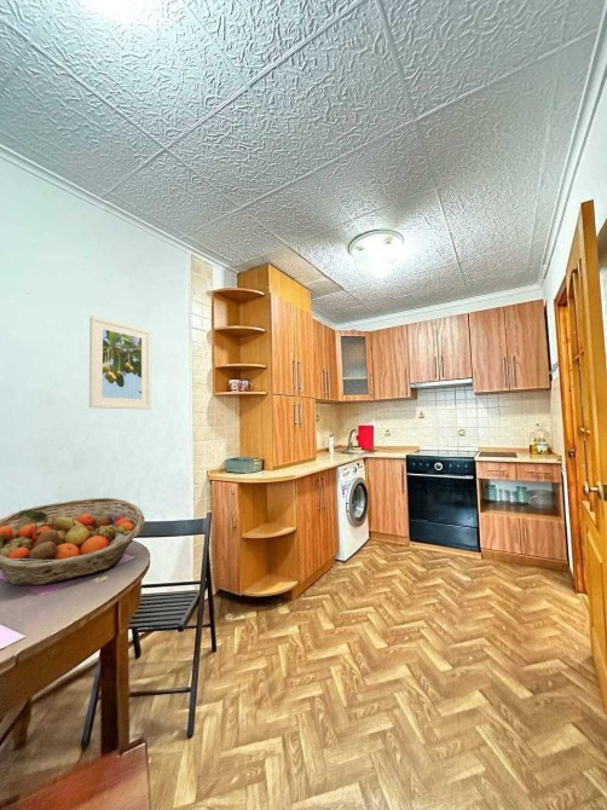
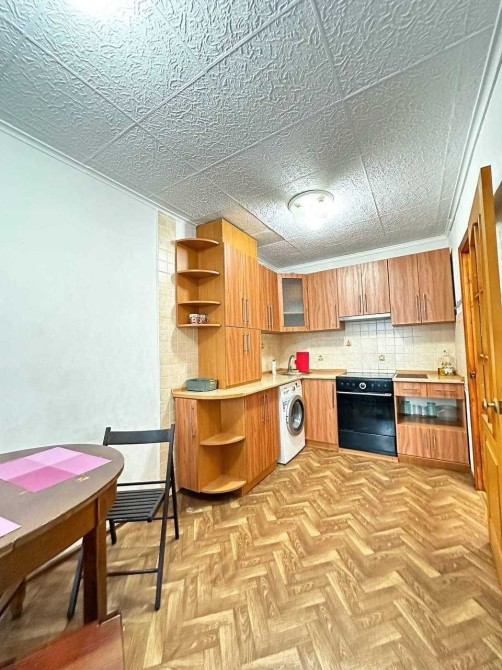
- fruit basket [0,497,146,588]
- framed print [88,314,152,411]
